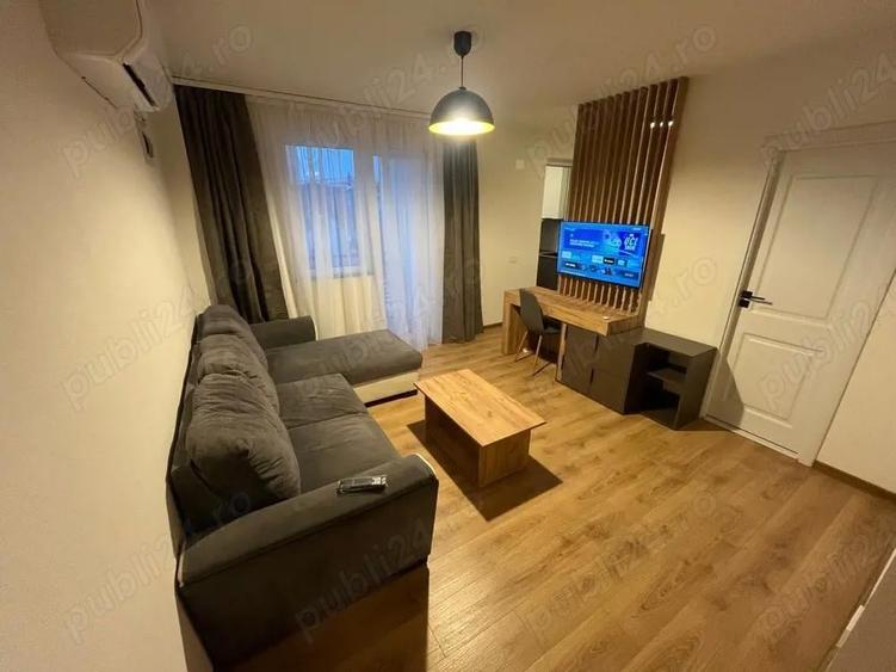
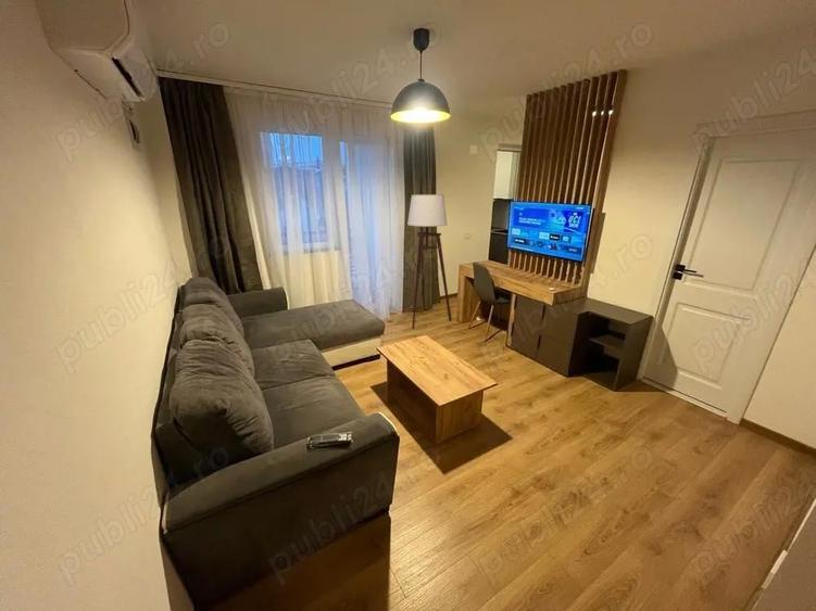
+ floor lamp [385,193,452,330]
